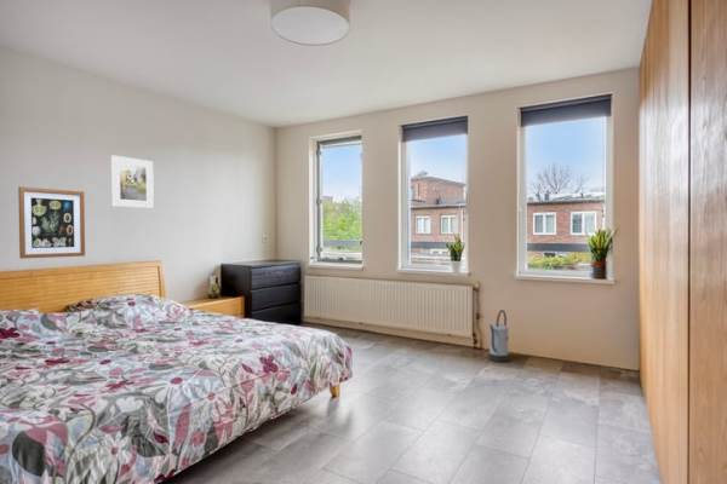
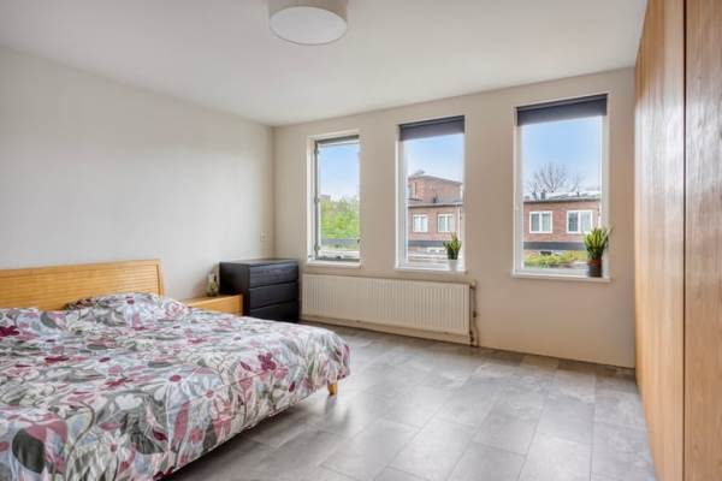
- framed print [110,154,155,209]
- watering can [488,309,510,363]
- wall art [17,185,86,260]
